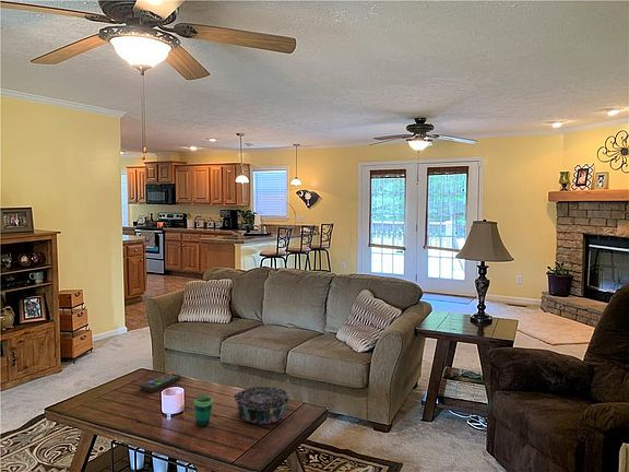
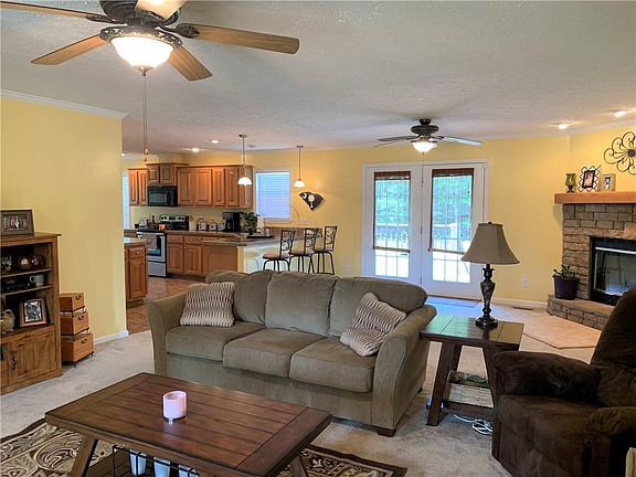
- decorative bowl [233,386,290,425]
- remote control [139,371,181,393]
- cup [193,393,214,427]
